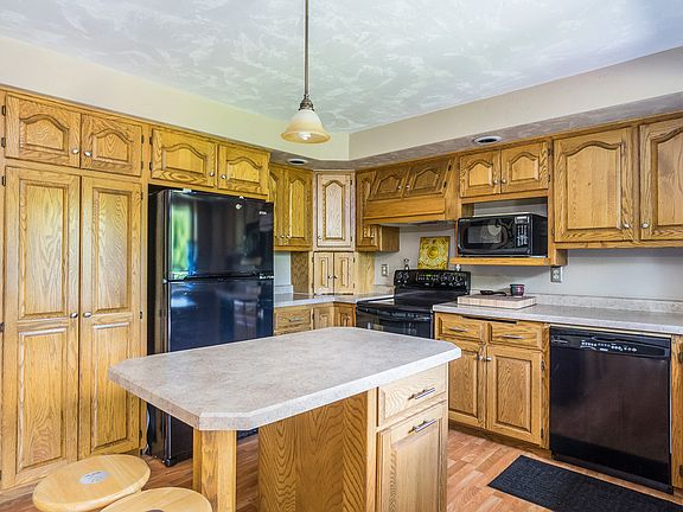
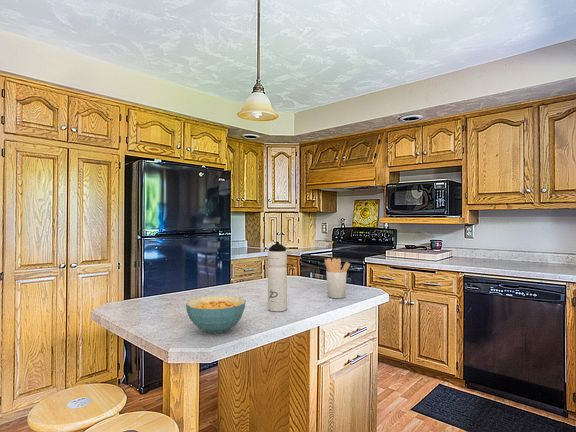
+ utensil holder [324,257,351,299]
+ cereal bowl [185,295,247,335]
+ water bottle [267,241,288,312]
